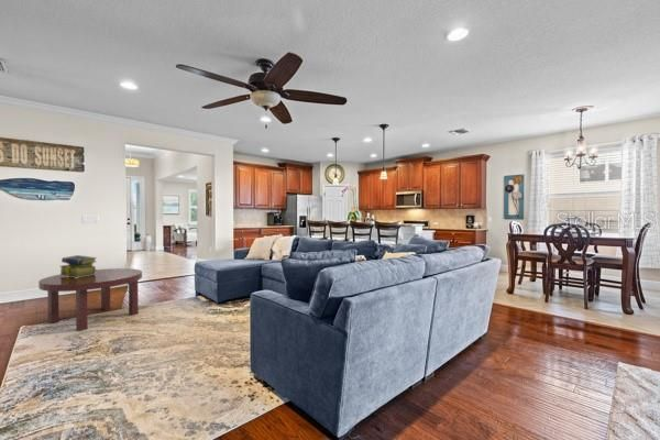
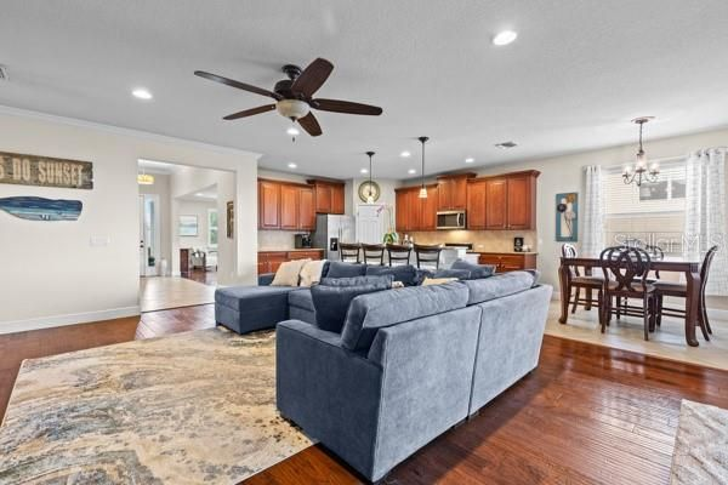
- coffee table [37,267,143,332]
- stack of books [58,254,98,278]
